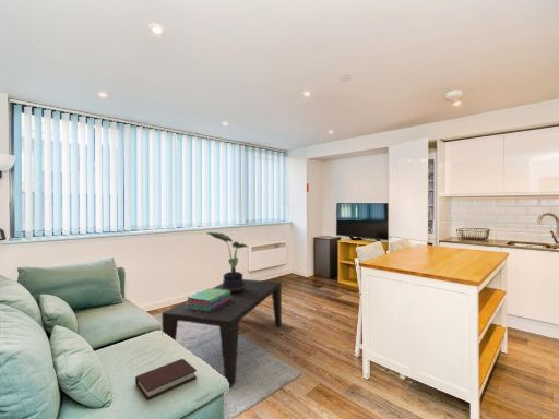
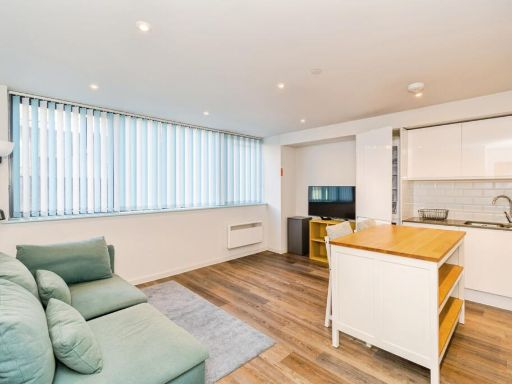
- potted plant [205,231,249,294]
- stack of books [186,287,231,311]
- book [134,358,198,400]
- coffee table [162,278,283,388]
